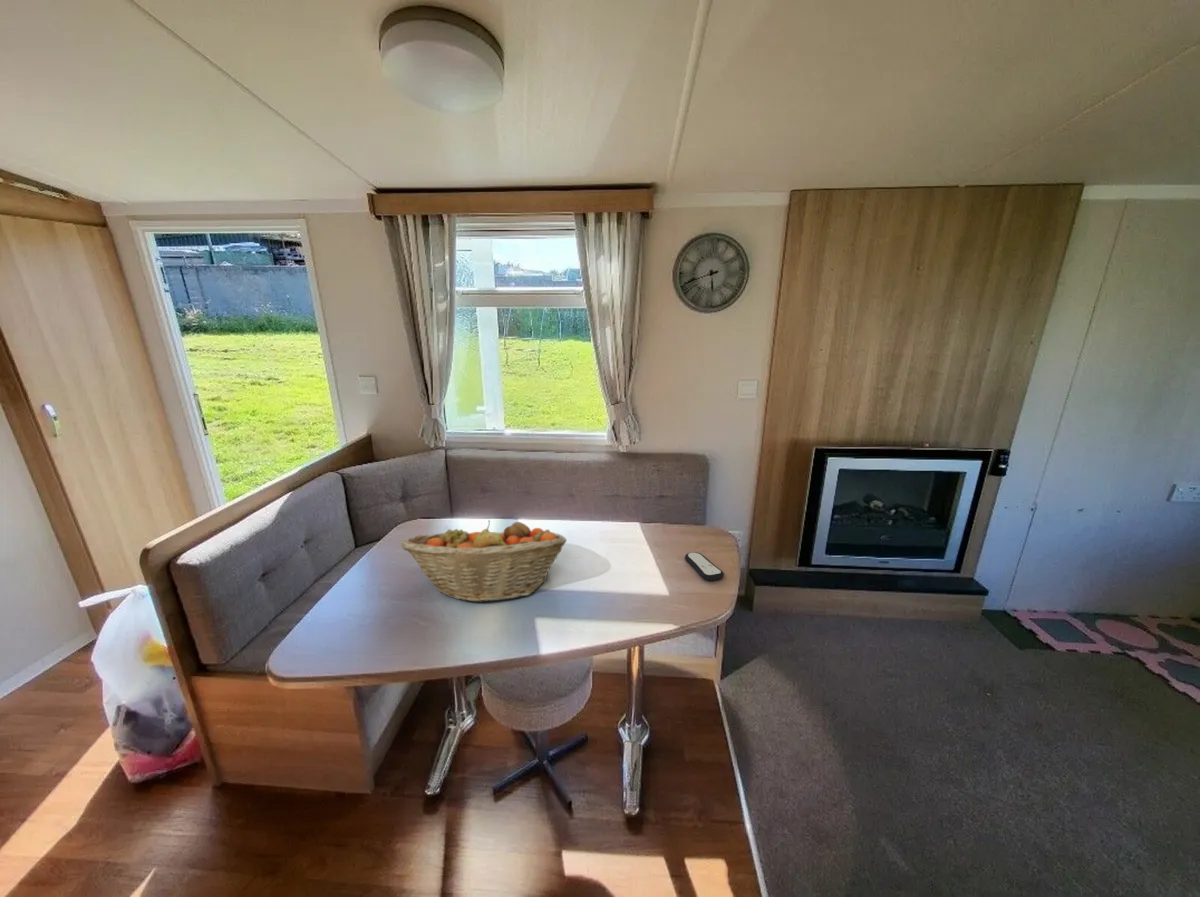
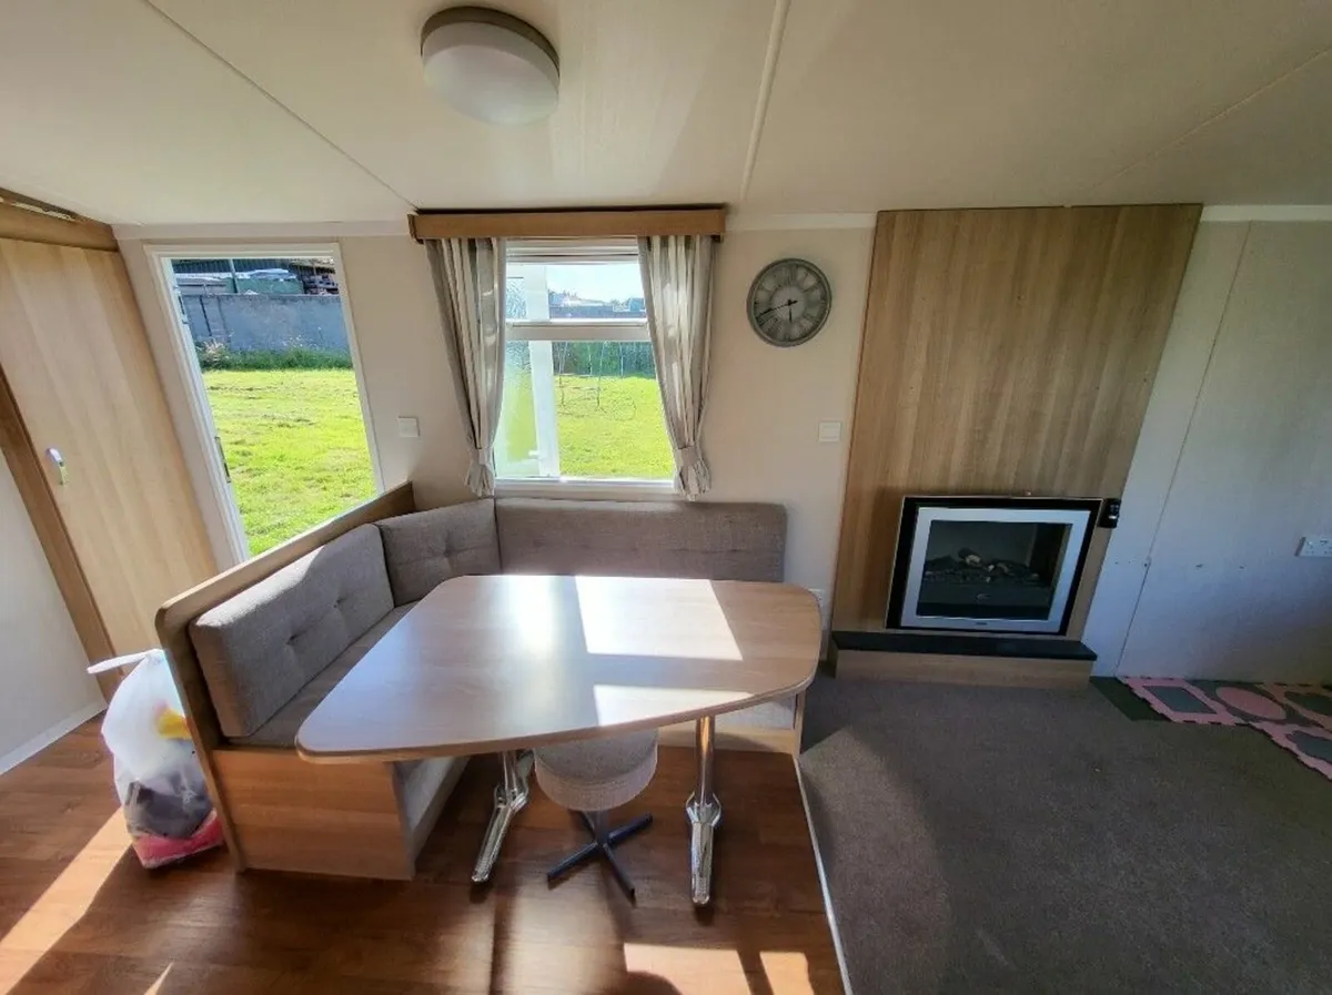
- remote control [684,551,725,582]
- fruit basket [399,519,568,604]
